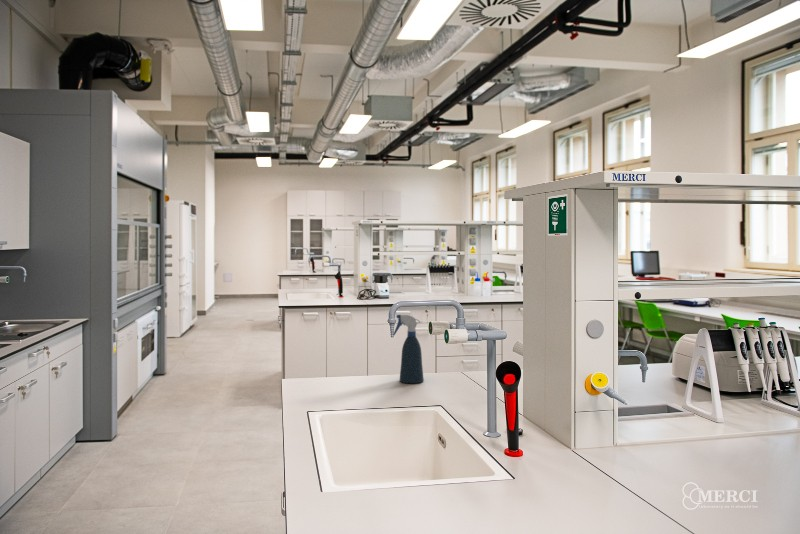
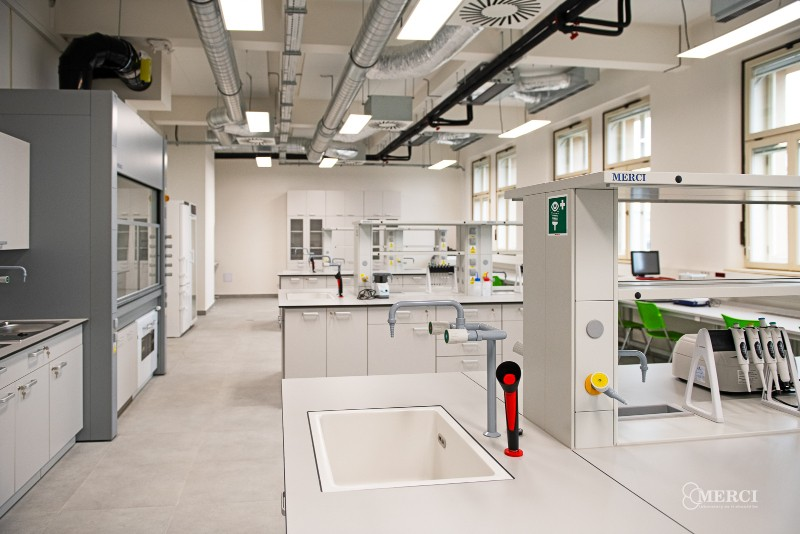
- spray bottle [392,314,425,384]
